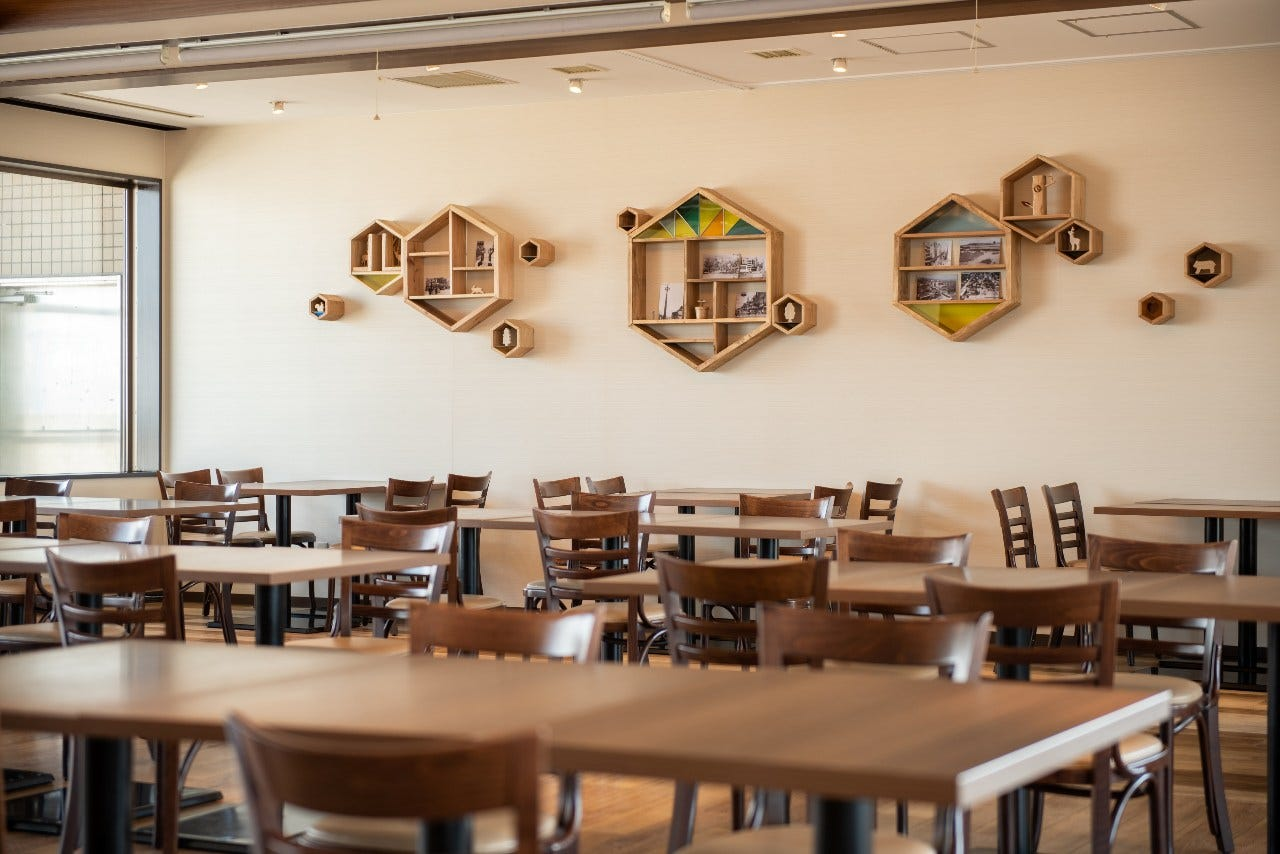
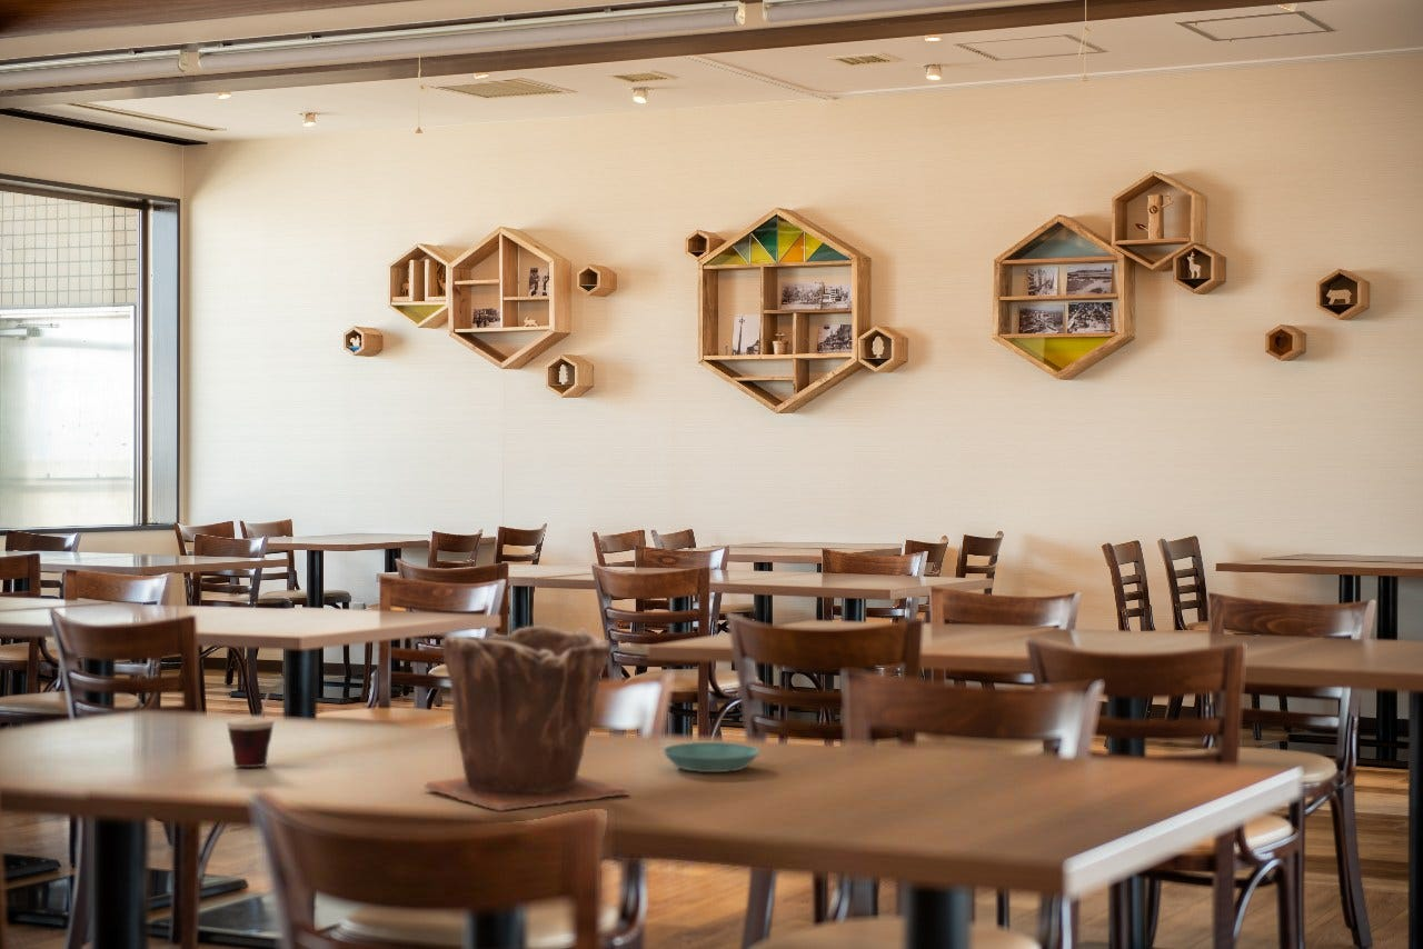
+ plant pot [422,626,630,812]
+ saucer [661,741,760,773]
+ cup [226,679,285,768]
